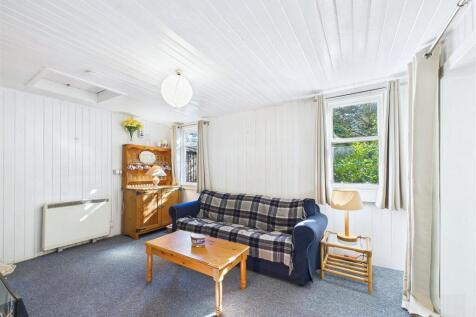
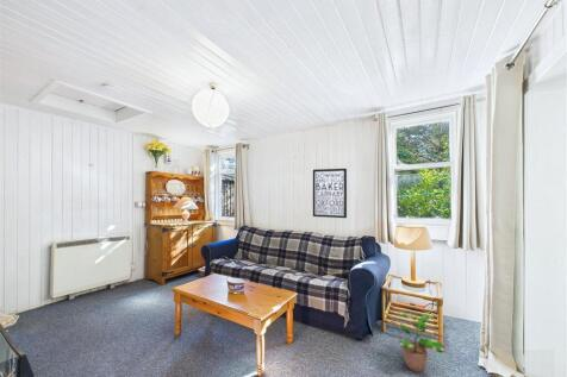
+ wall art [312,168,348,219]
+ potted plant [390,312,447,373]
